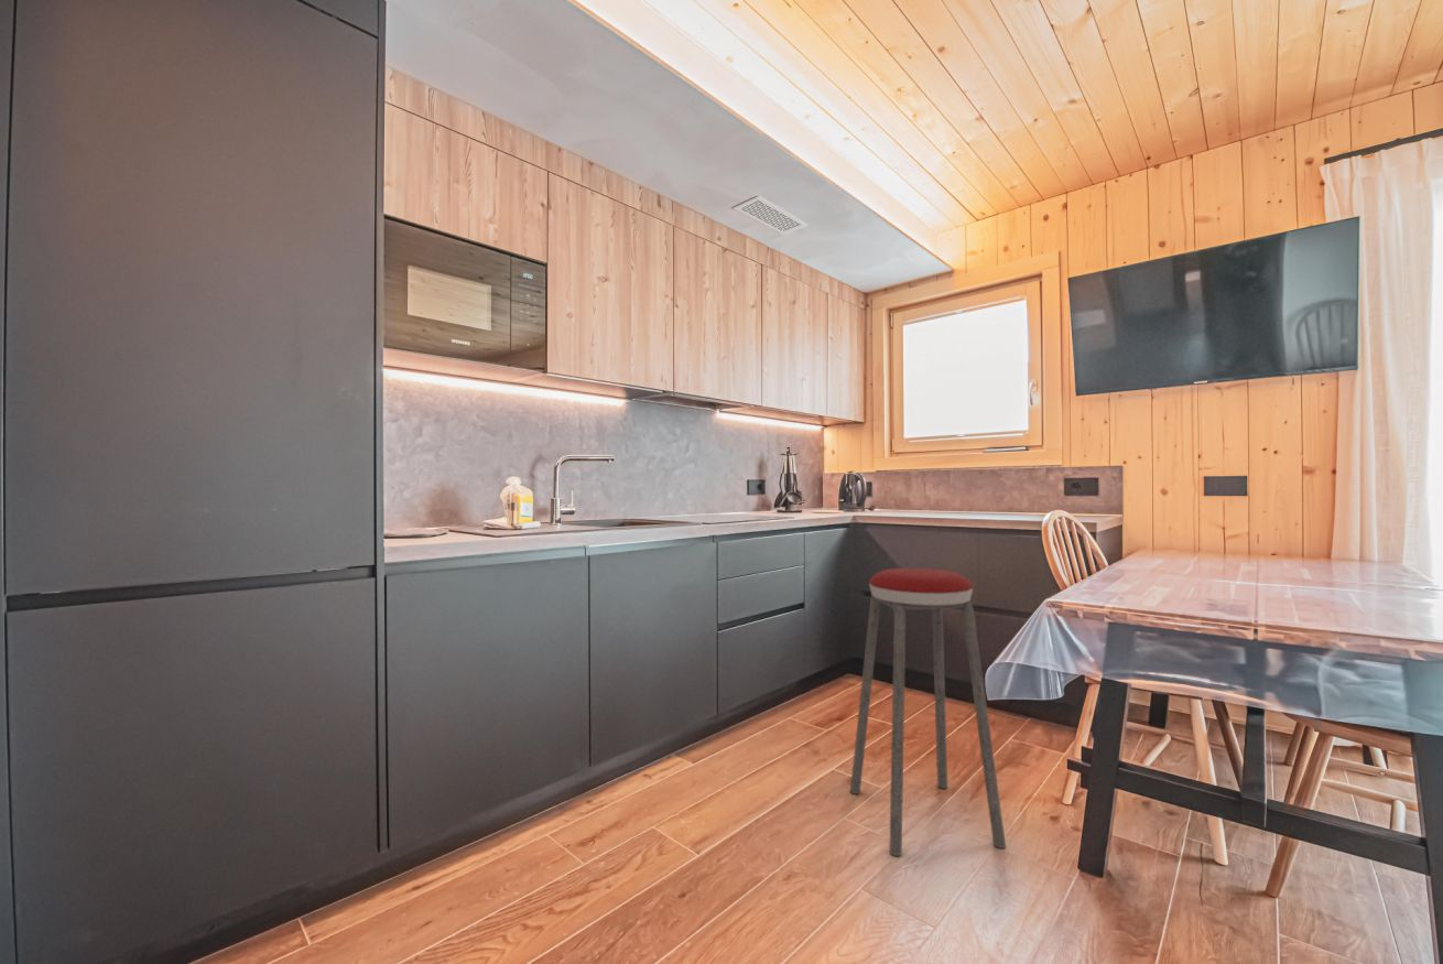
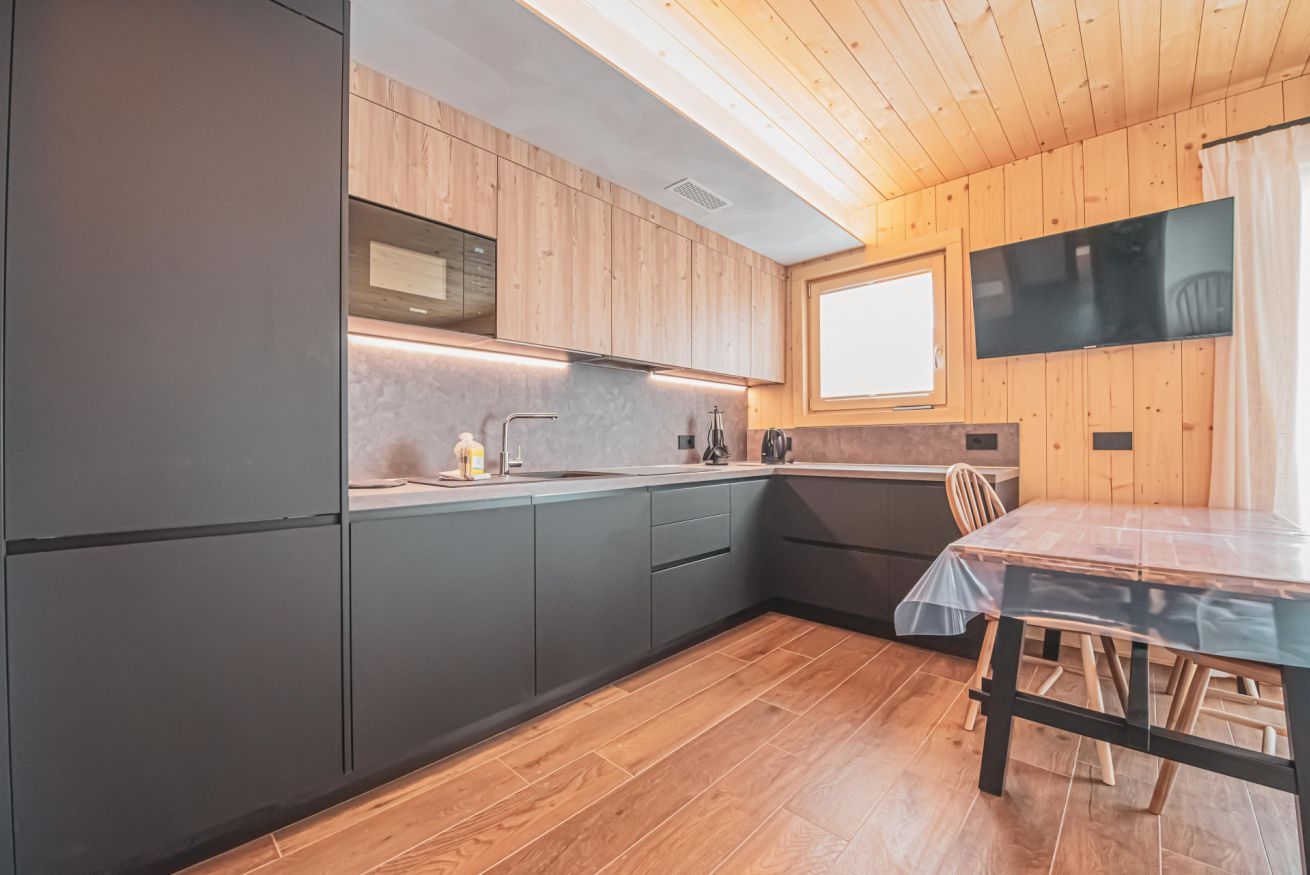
- music stool [849,567,1007,857]
